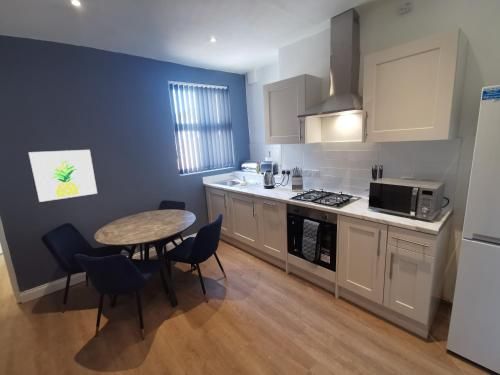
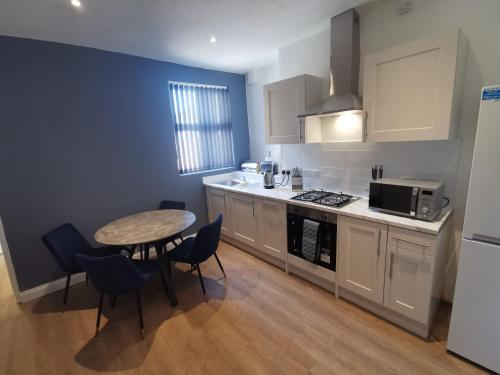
- wall art [28,149,98,203]
